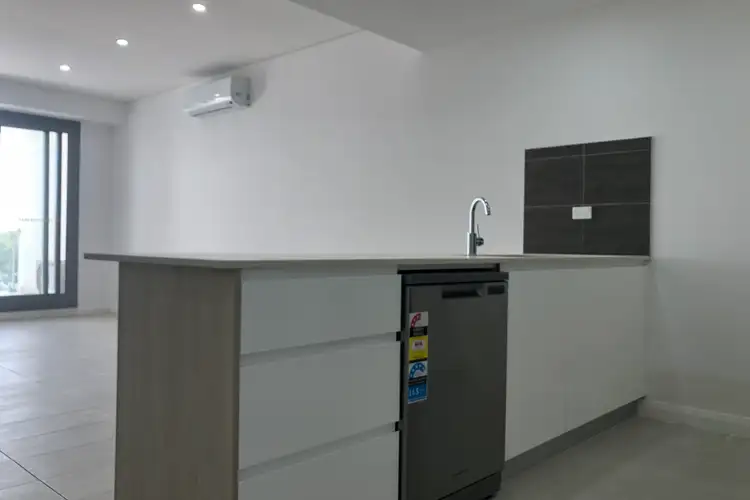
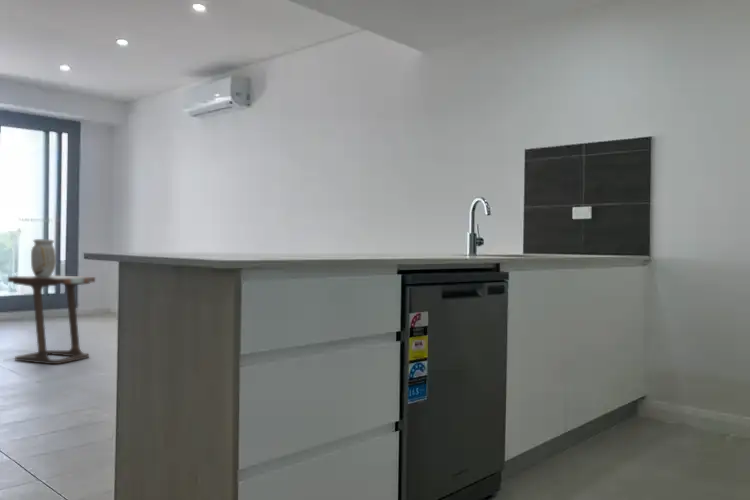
+ vase [30,238,57,277]
+ side table [4,274,96,365]
